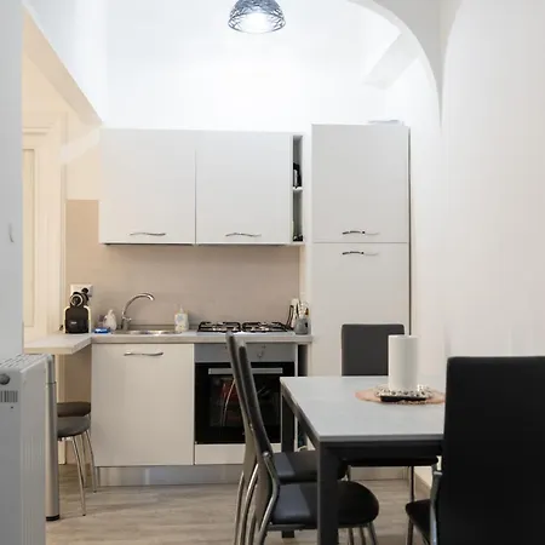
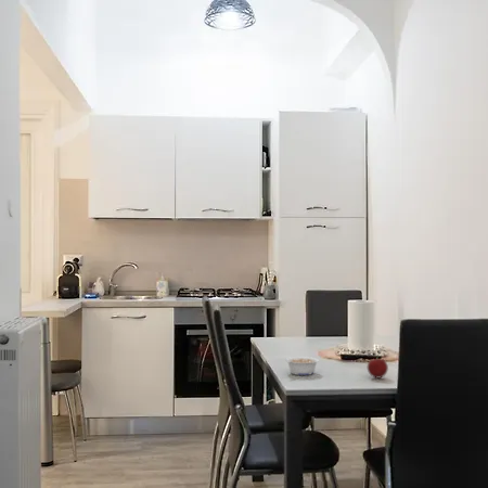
+ fruit [367,347,389,380]
+ legume [284,356,320,376]
